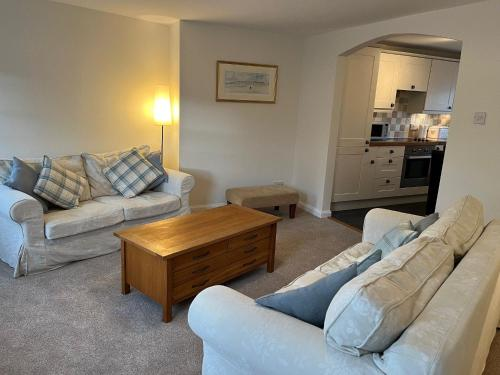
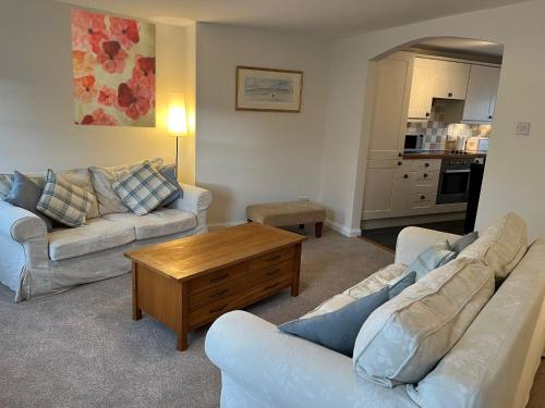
+ wall art [70,8,157,128]
